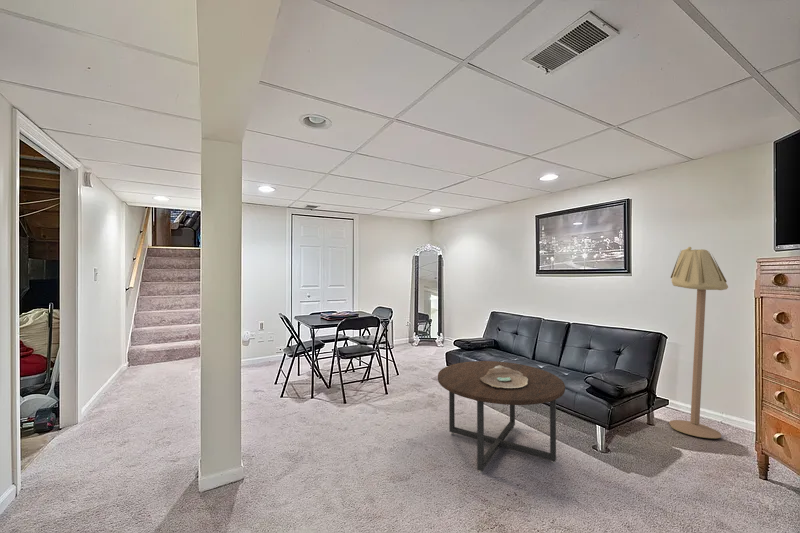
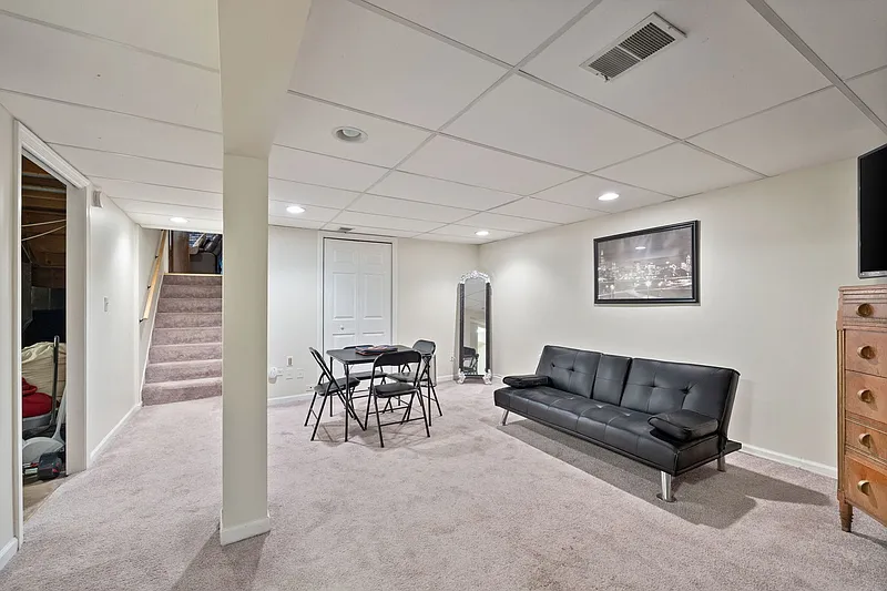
- decorative bowl [480,365,528,388]
- floor lamp [668,246,729,439]
- coffee table [437,360,566,474]
